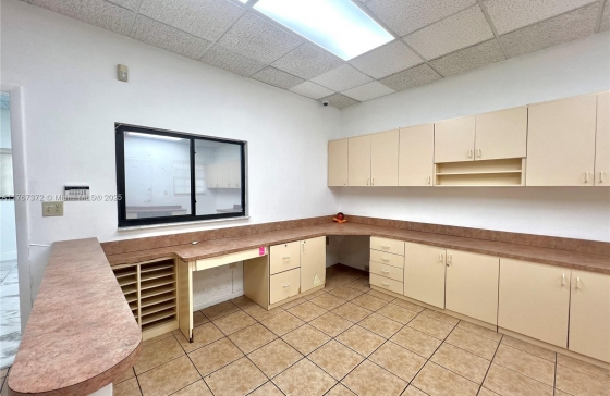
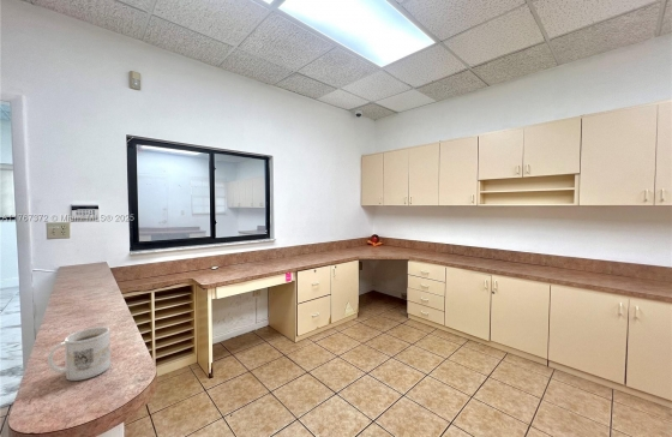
+ mug [47,325,112,382]
